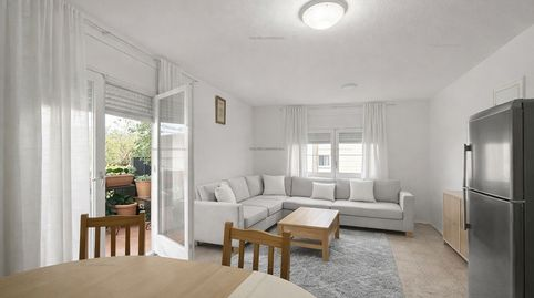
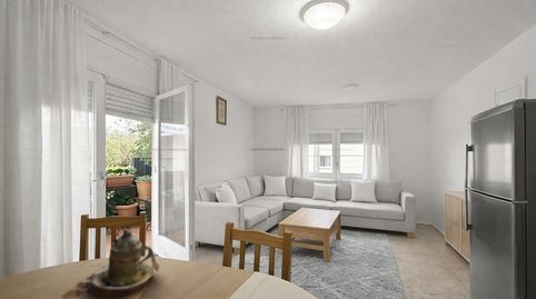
+ teapot [60,228,160,299]
